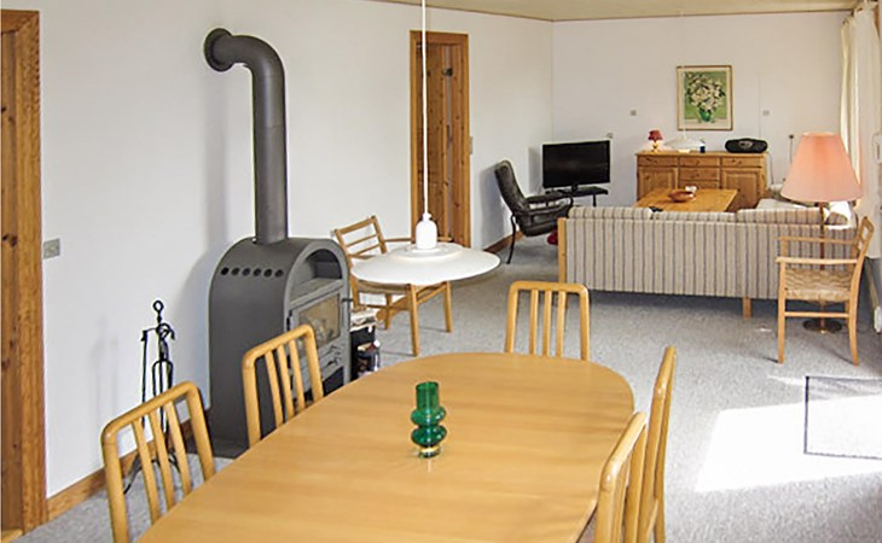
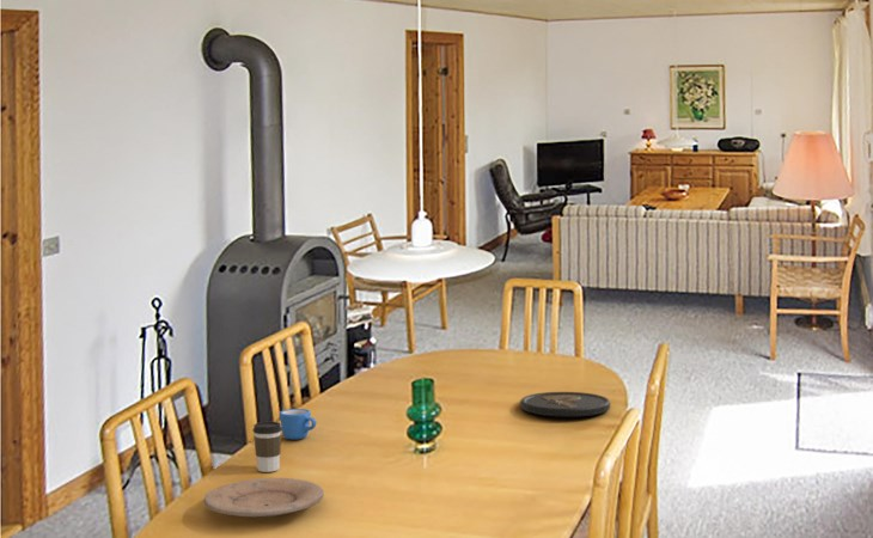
+ coffee cup [251,421,282,473]
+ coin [519,391,611,417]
+ mug [279,408,317,441]
+ plate [203,477,325,519]
